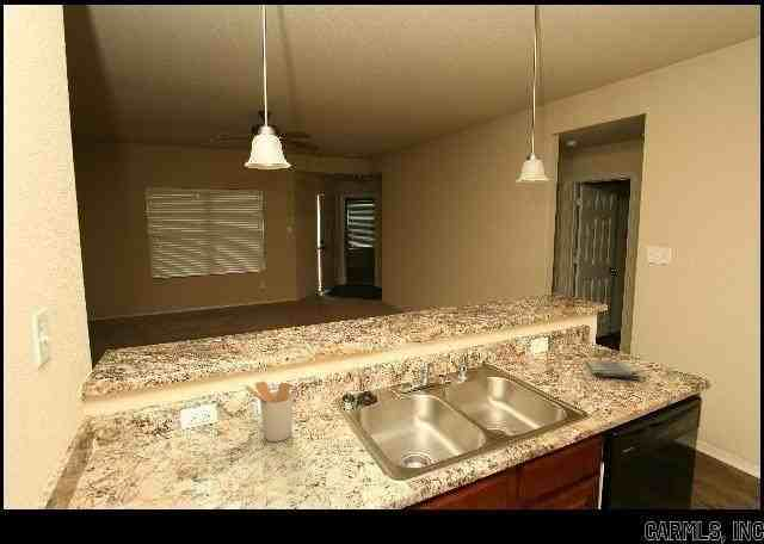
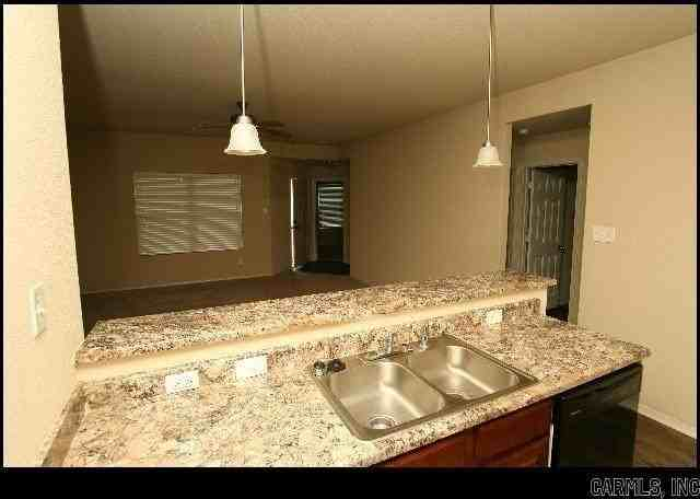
- utensil holder [245,381,294,443]
- dish towel [585,359,641,381]
